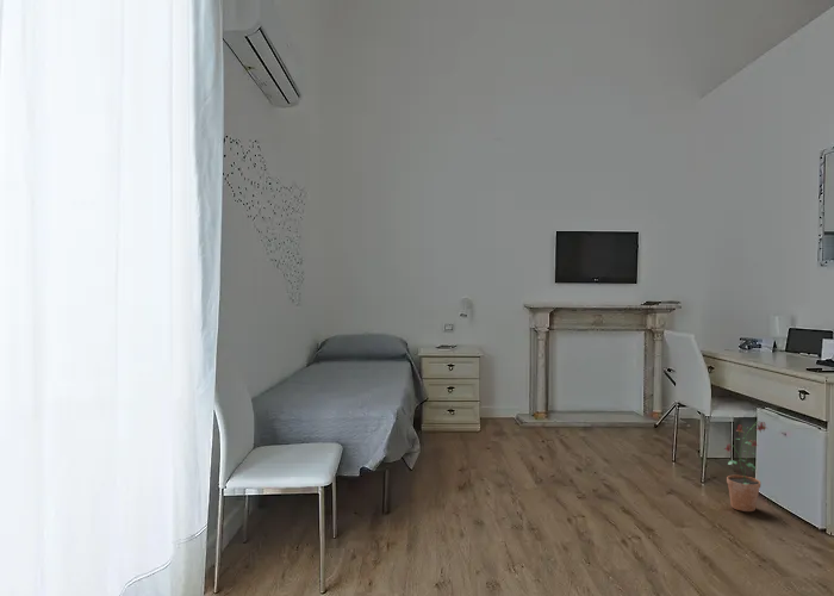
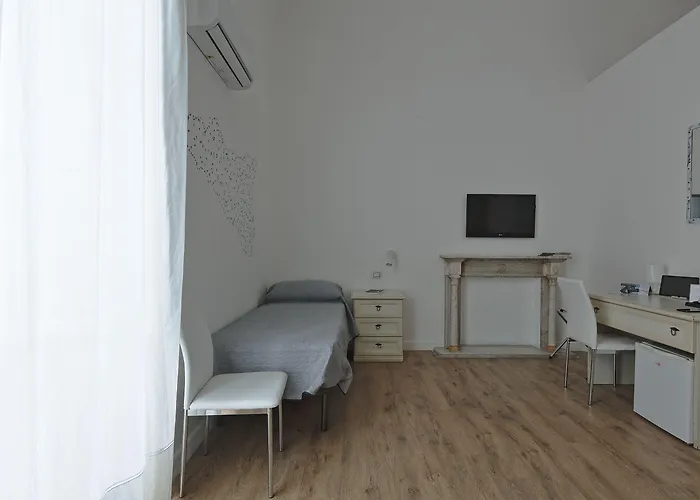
- potted plant [723,420,767,513]
